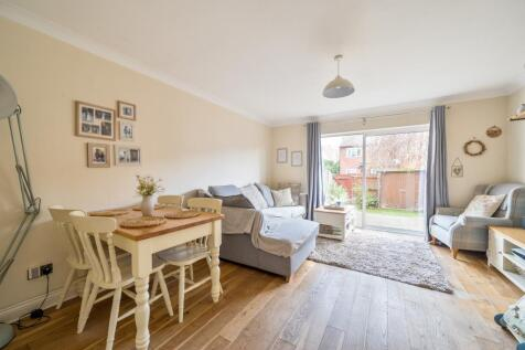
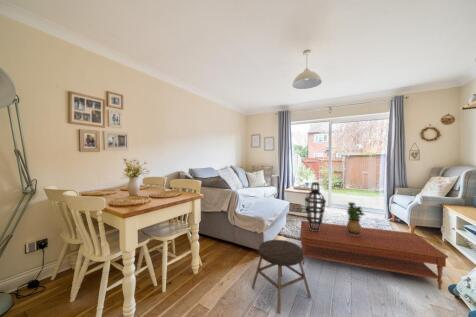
+ stool [251,239,312,315]
+ lantern [304,181,327,231]
+ potted plant [346,201,366,236]
+ coffee table [299,220,449,291]
